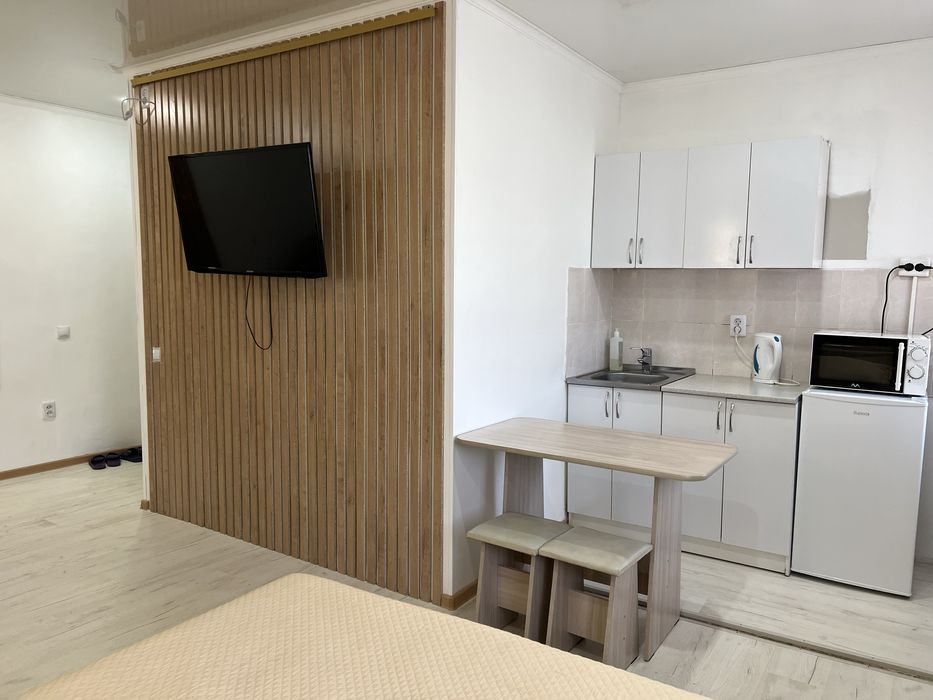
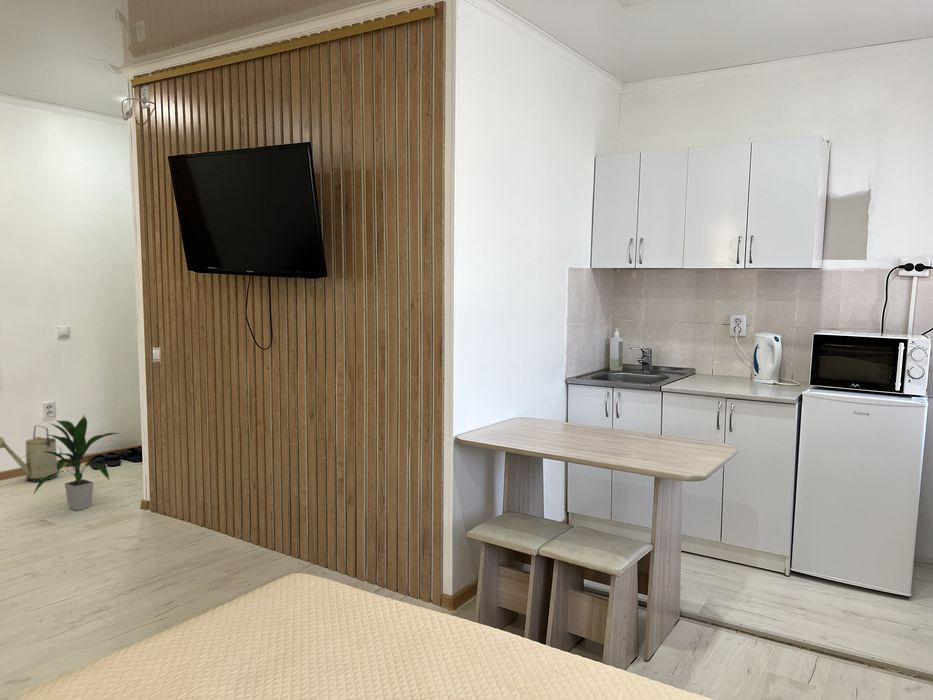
+ indoor plant [32,413,120,511]
+ watering can [0,424,63,483]
